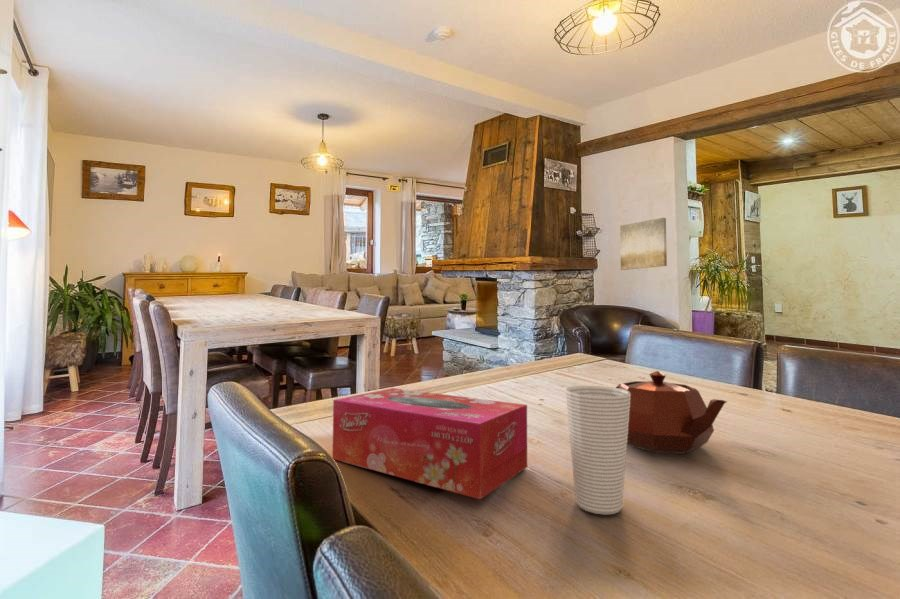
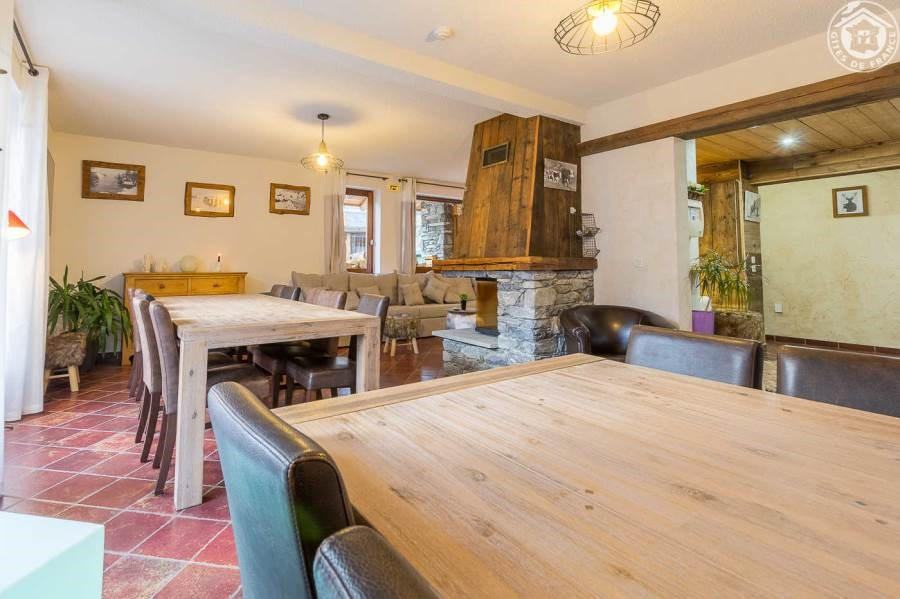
- tissue box [332,387,528,500]
- teapot [615,370,728,455]
- cup [565,385,630,515]
- wall art [619,217,668,271]
